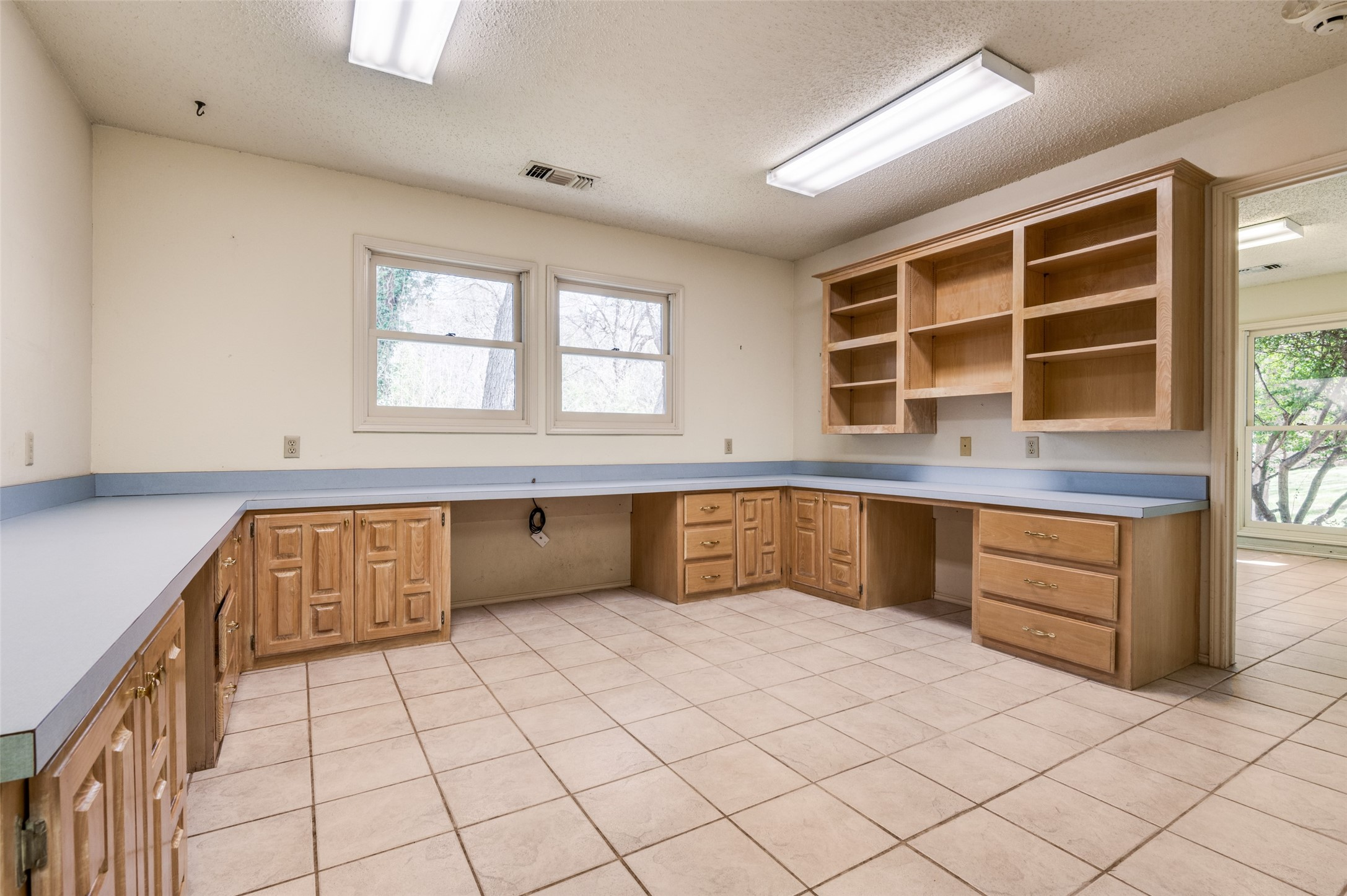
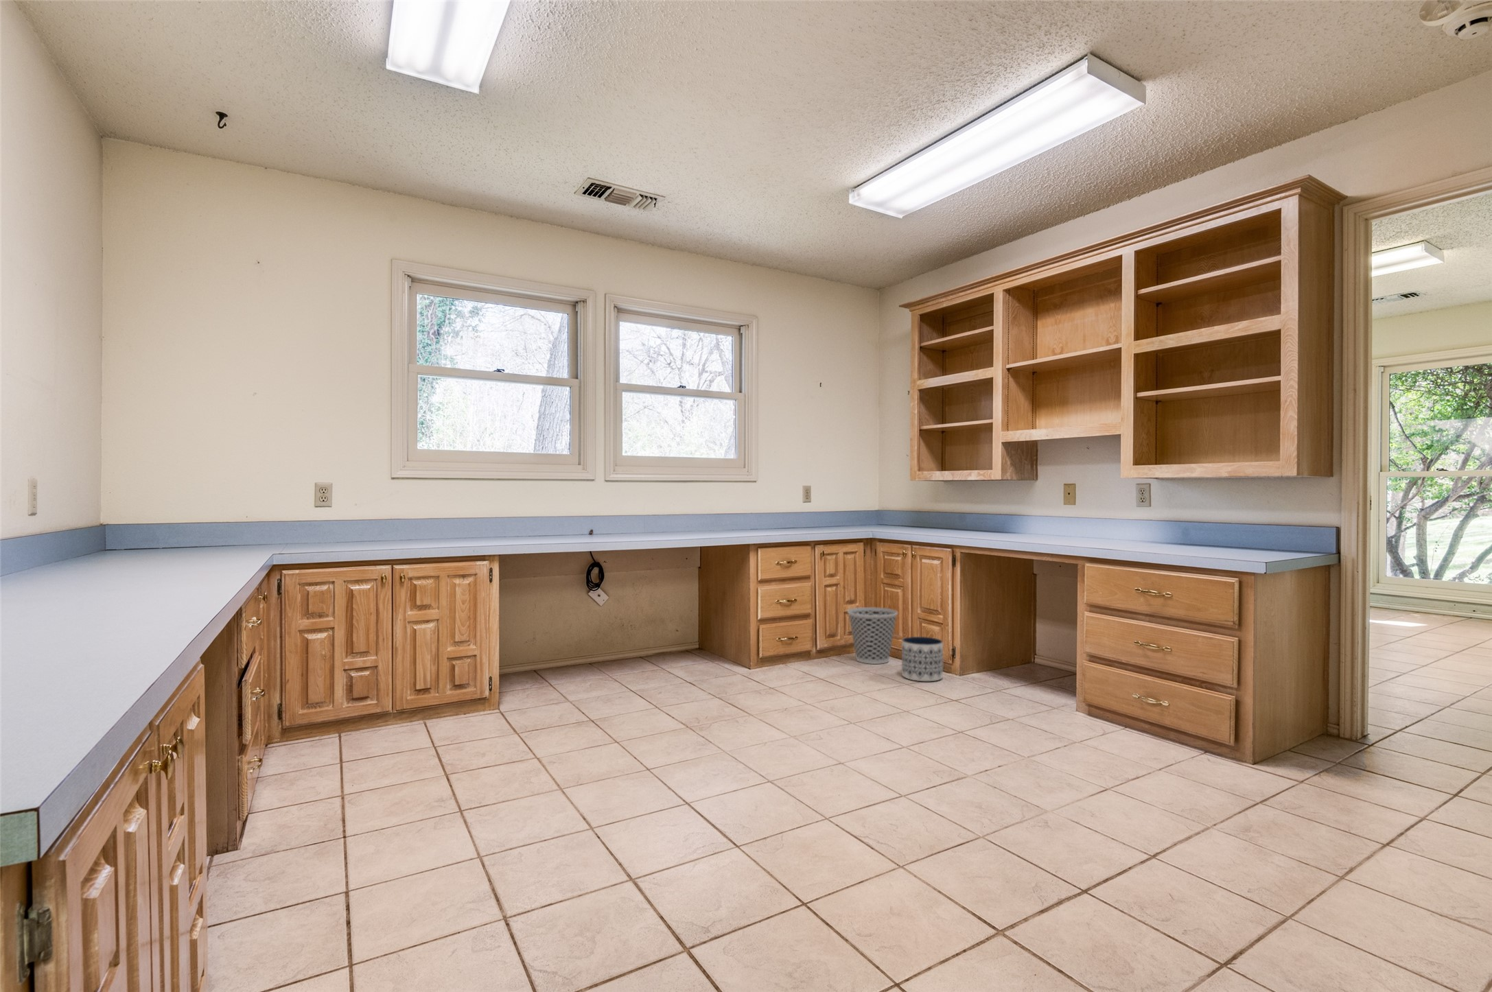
+ planter [902,636,944,682]
+ wastebasket [847,607,898,664]
